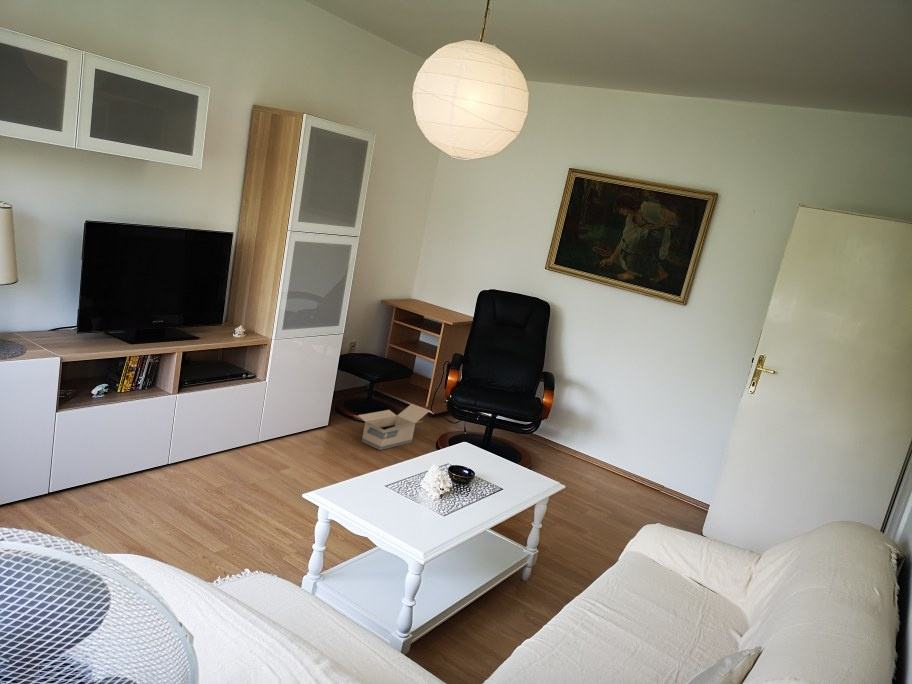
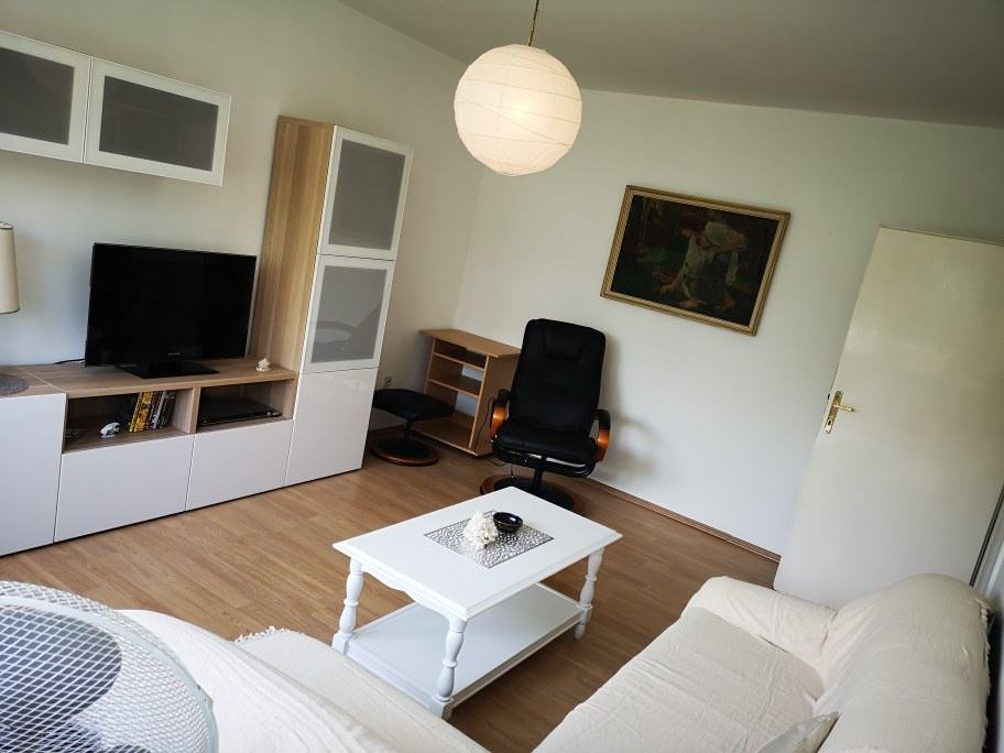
- cardboard box [356,403,430,451]
